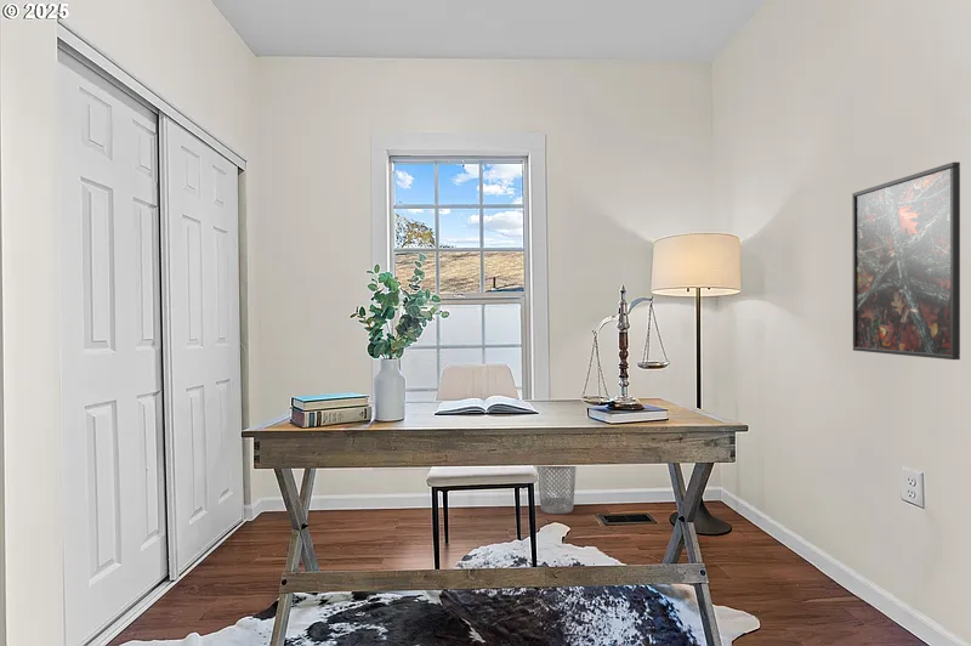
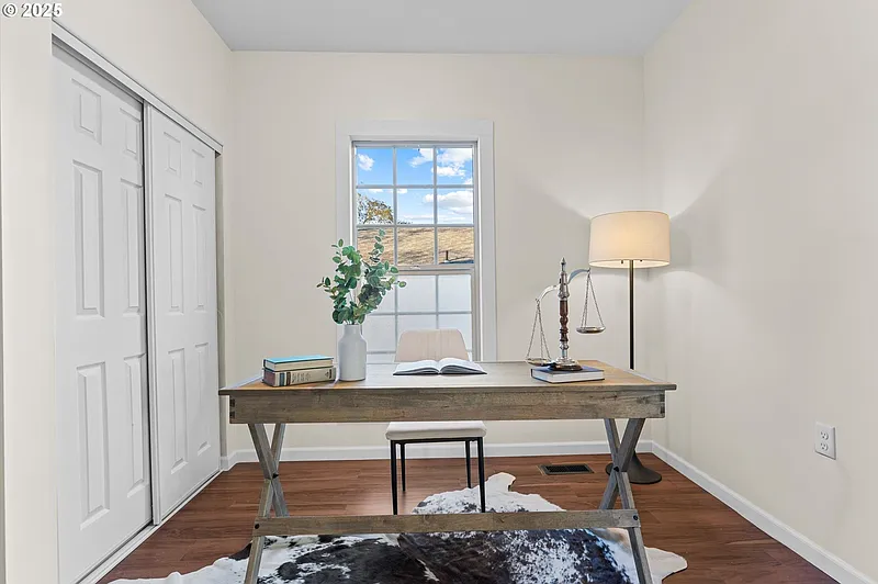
- wastebasket [535,465,578,515]
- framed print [851,162,961,361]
